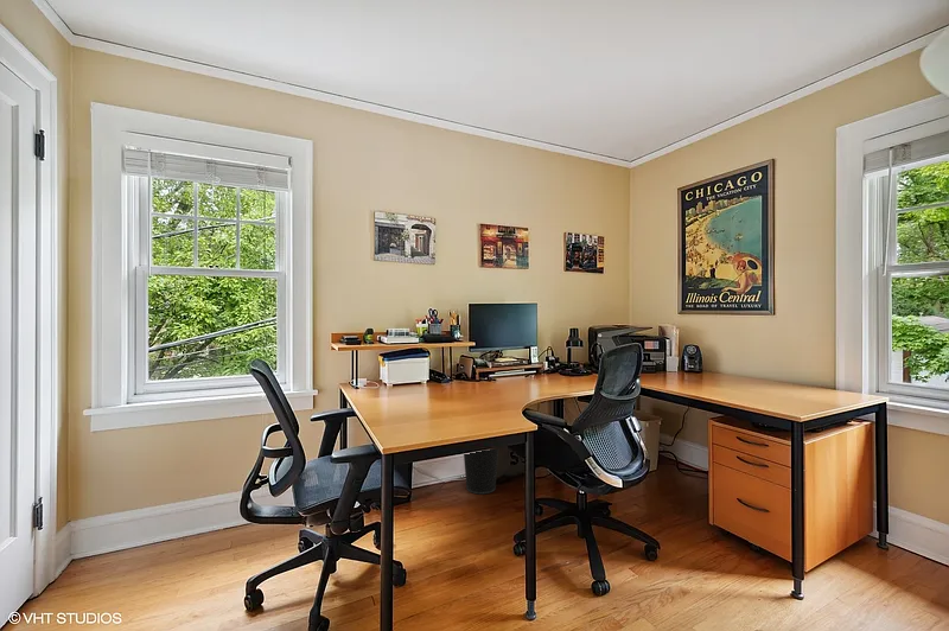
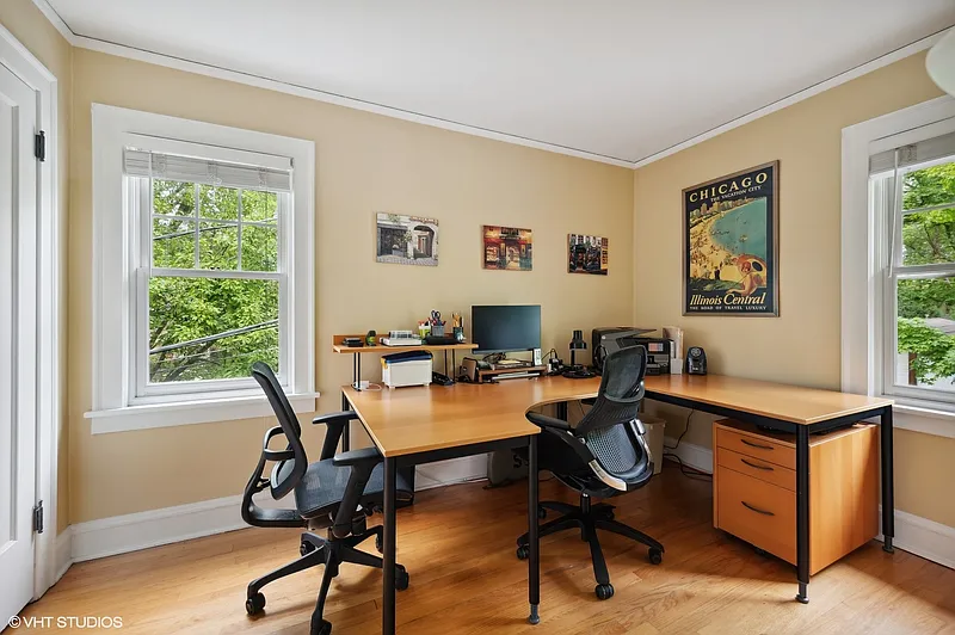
- wastebasket [463,448,499,495]
